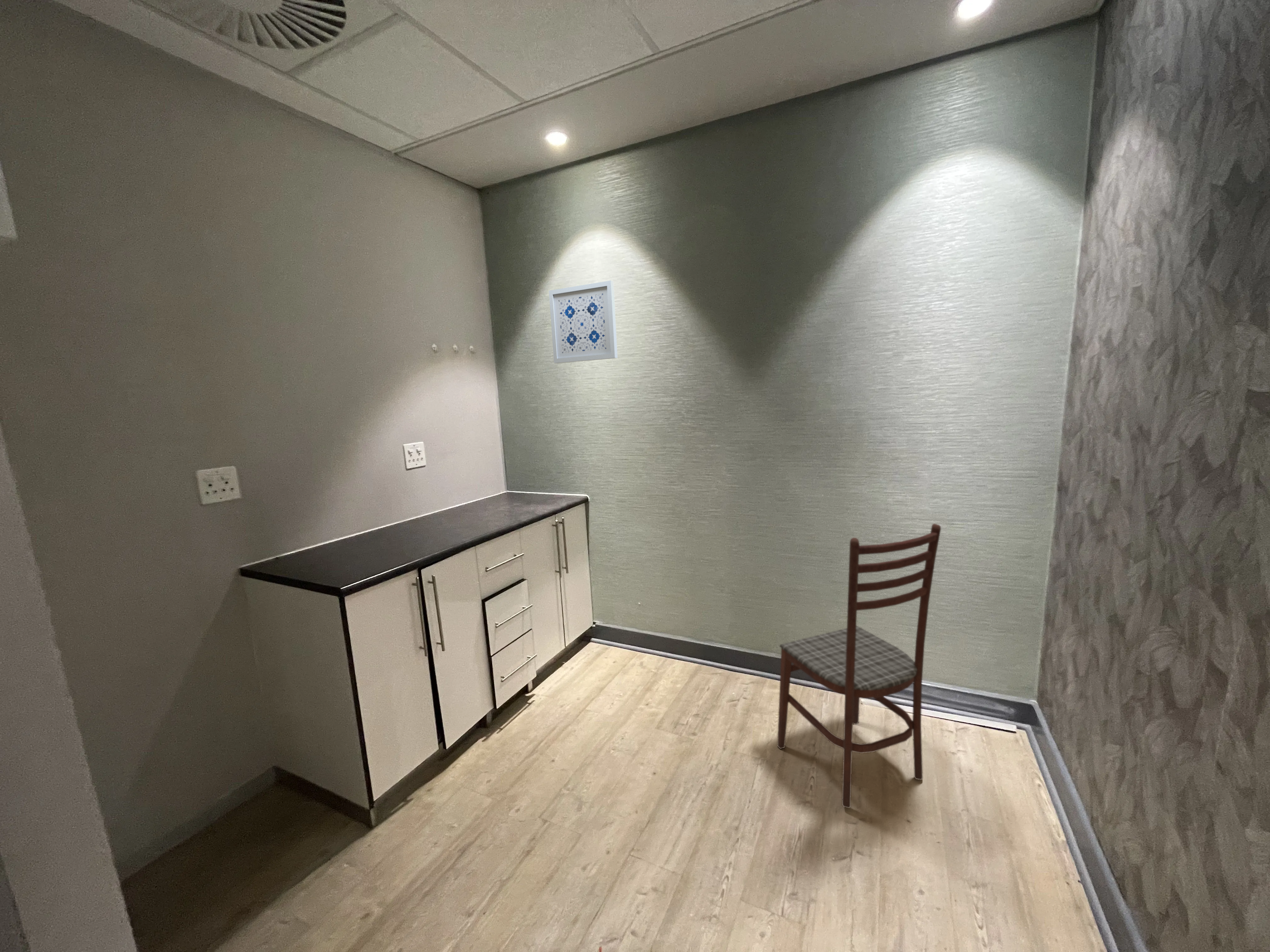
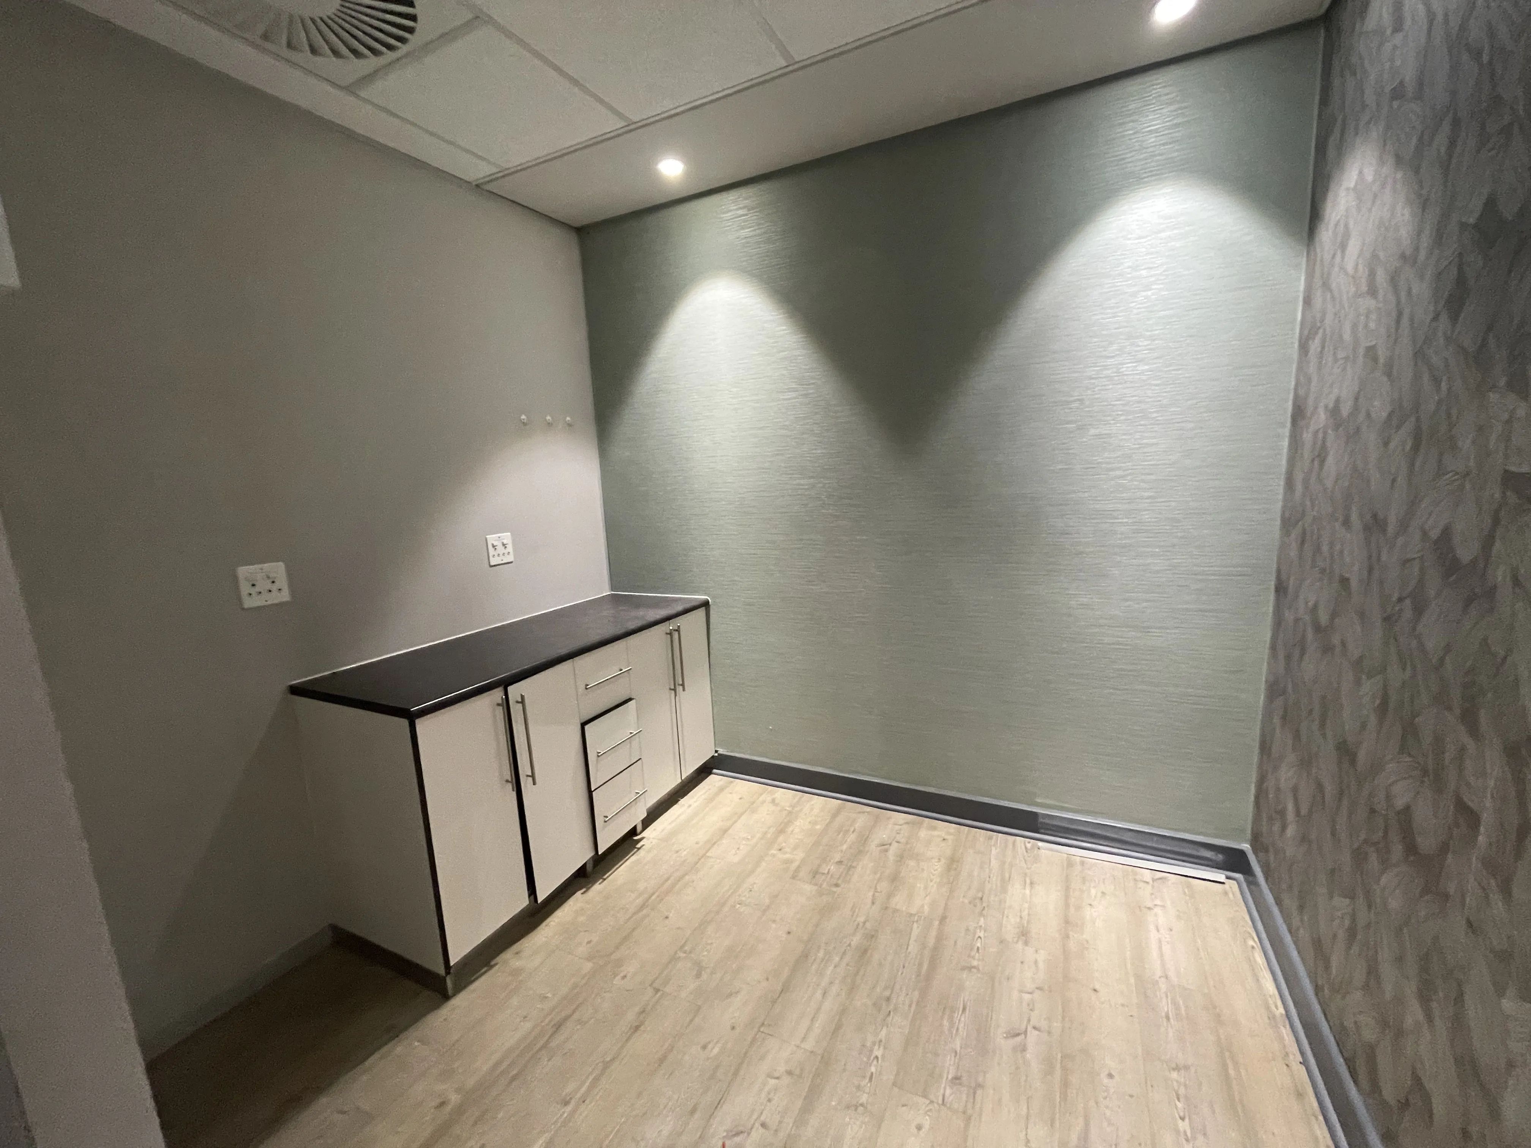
- wall art [548,280,618,364]
- dining chair [777,523,941,808]
